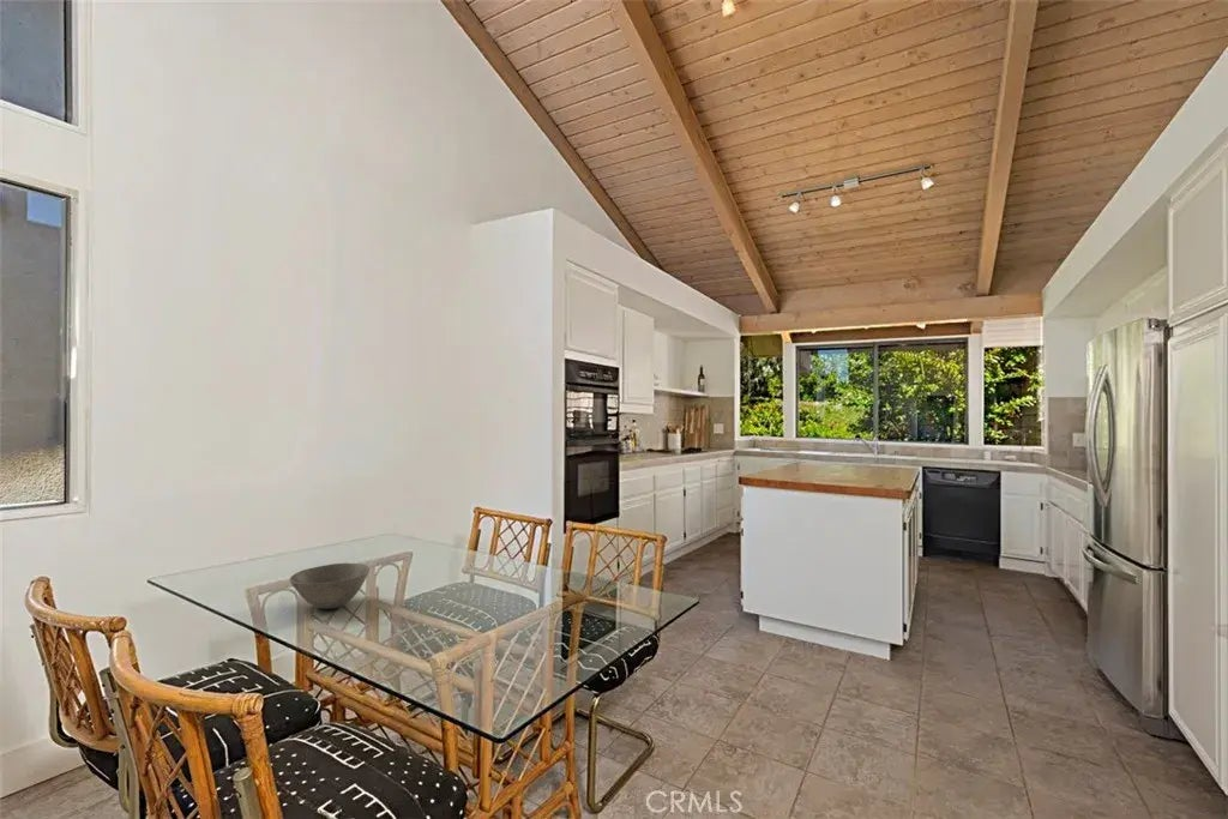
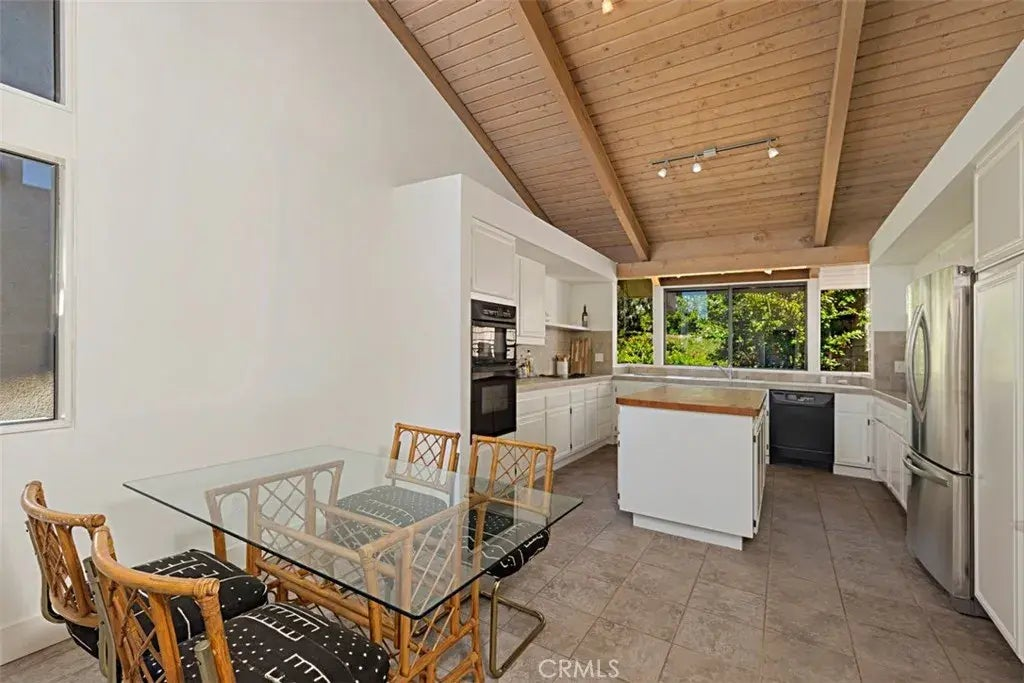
- bowl [289,562,371,610]
